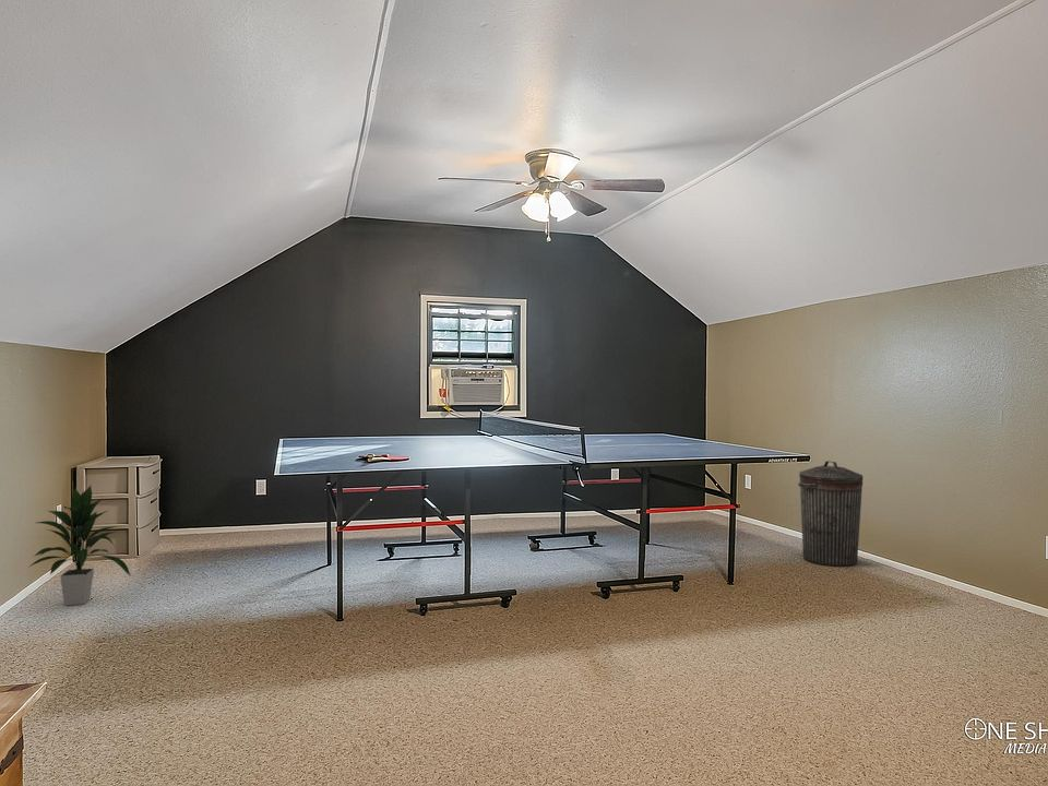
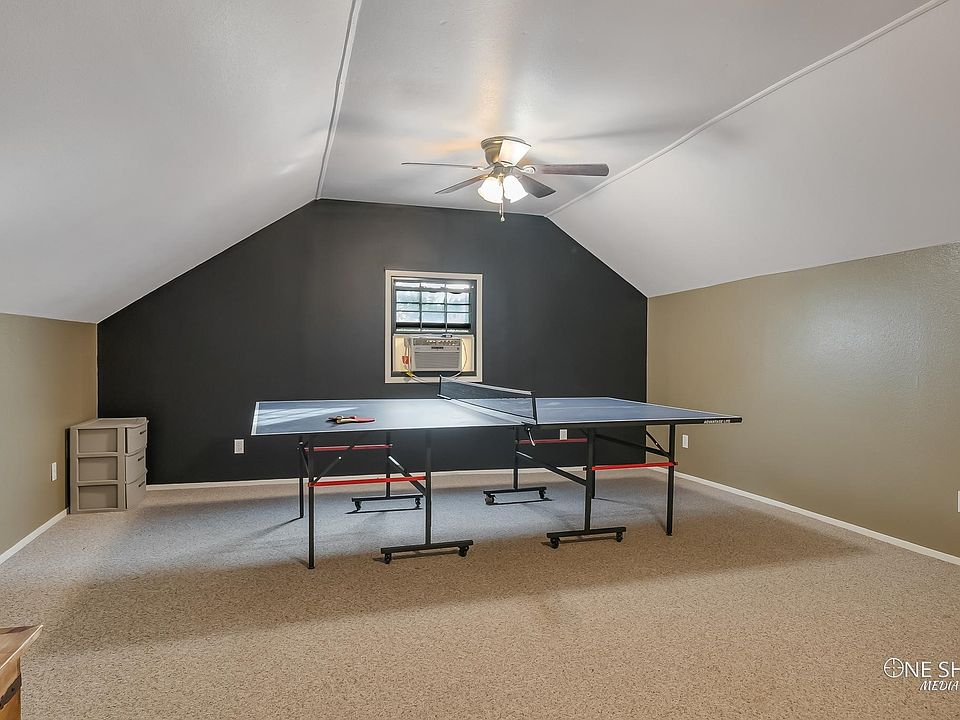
- trash can [797,460,864,568]
- indoor plant [25,485,132,607]
